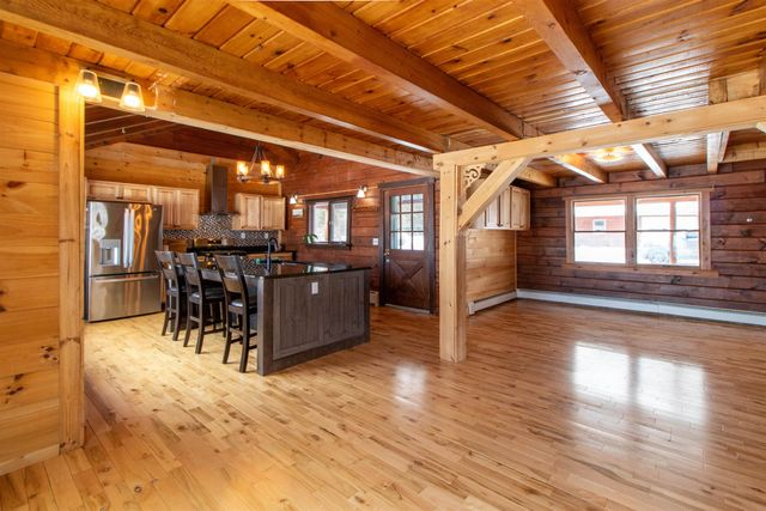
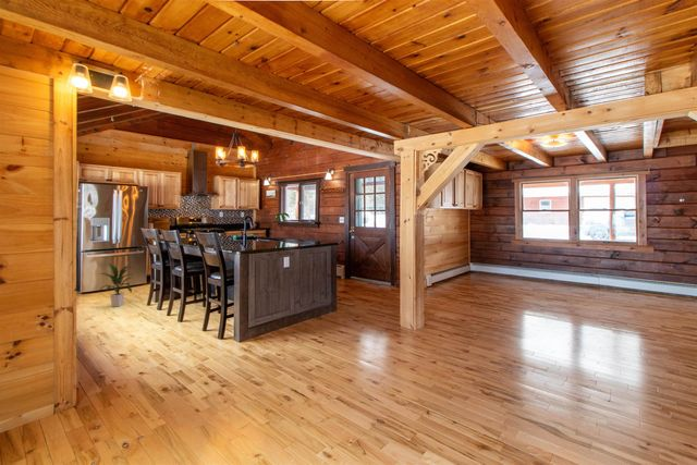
+ indoor plant [98,262,134,307]
